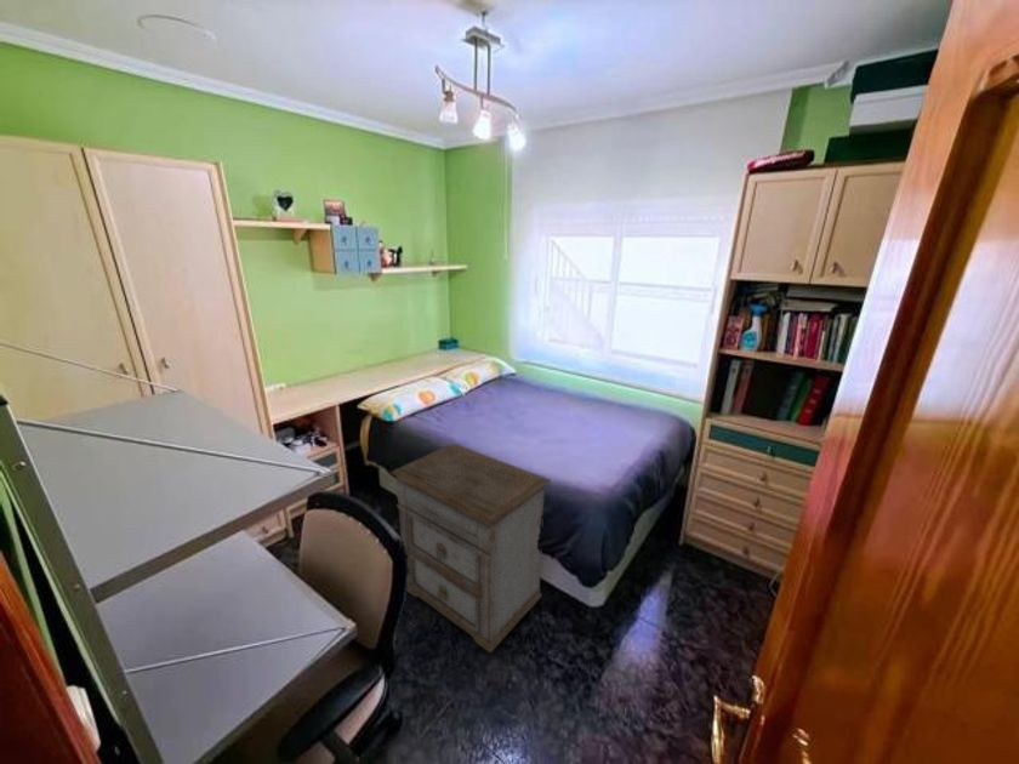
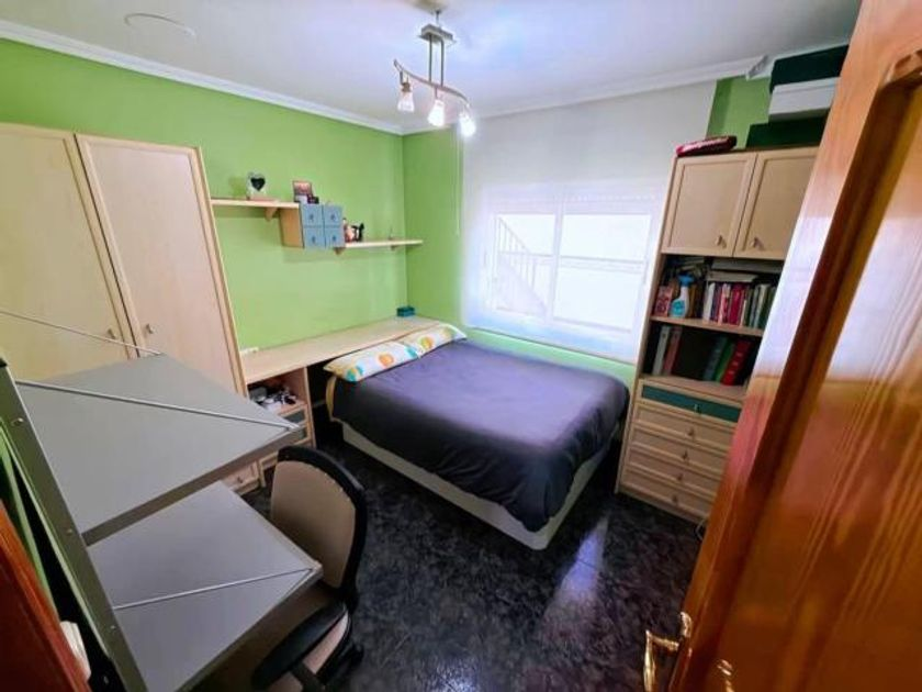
- nightstand [389,441,552,654]
